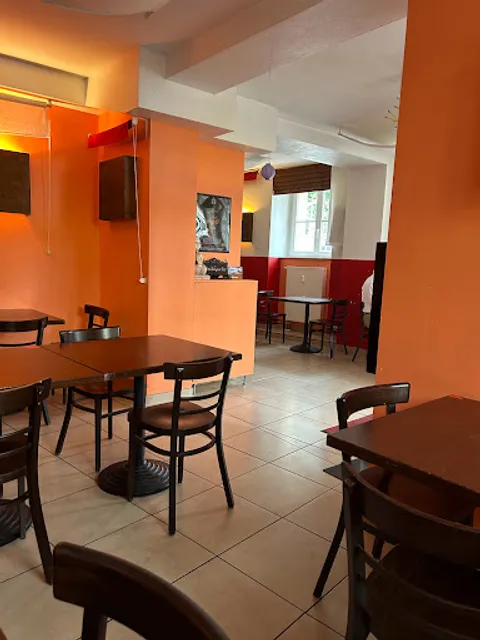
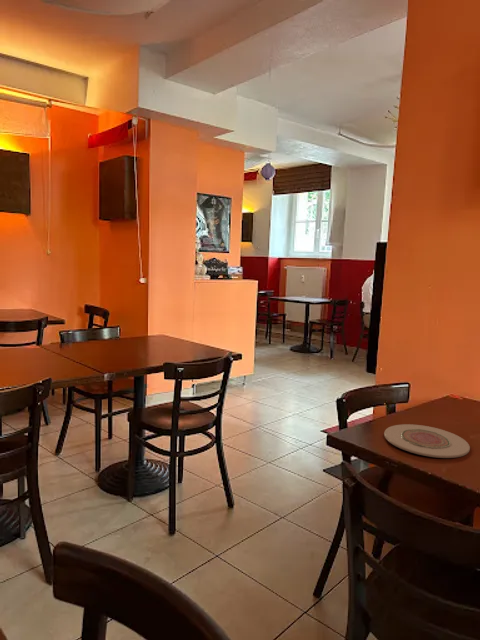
+ plate [383,423,471,459]
